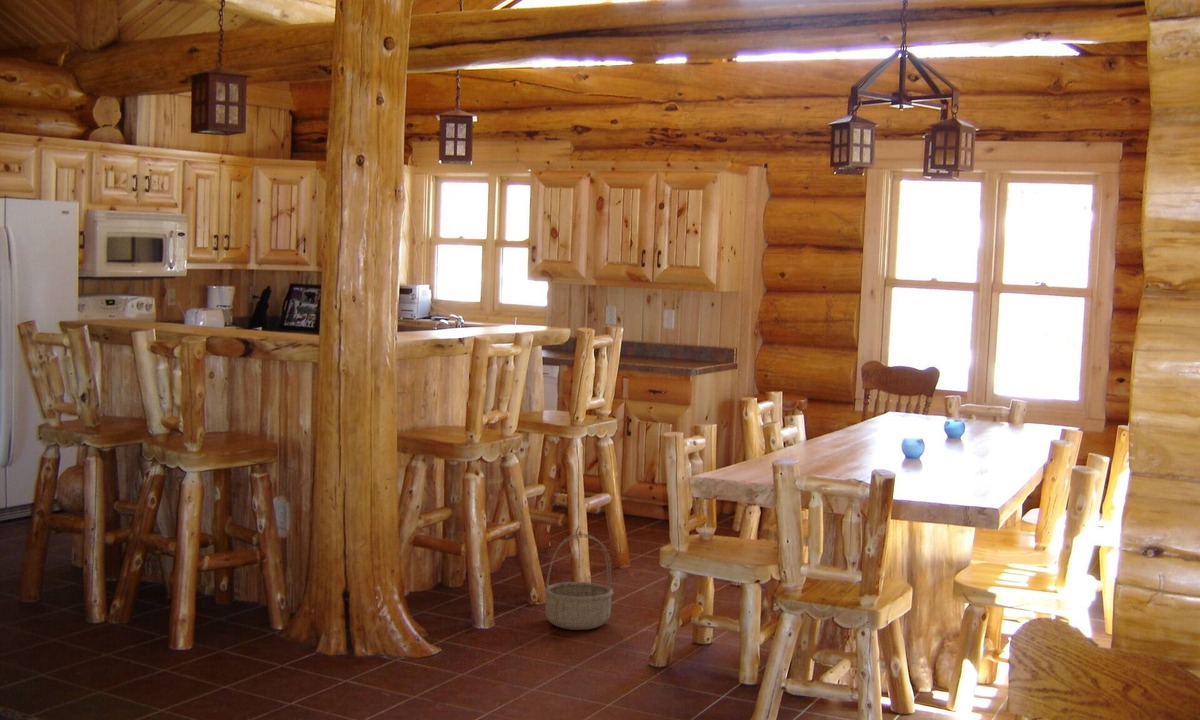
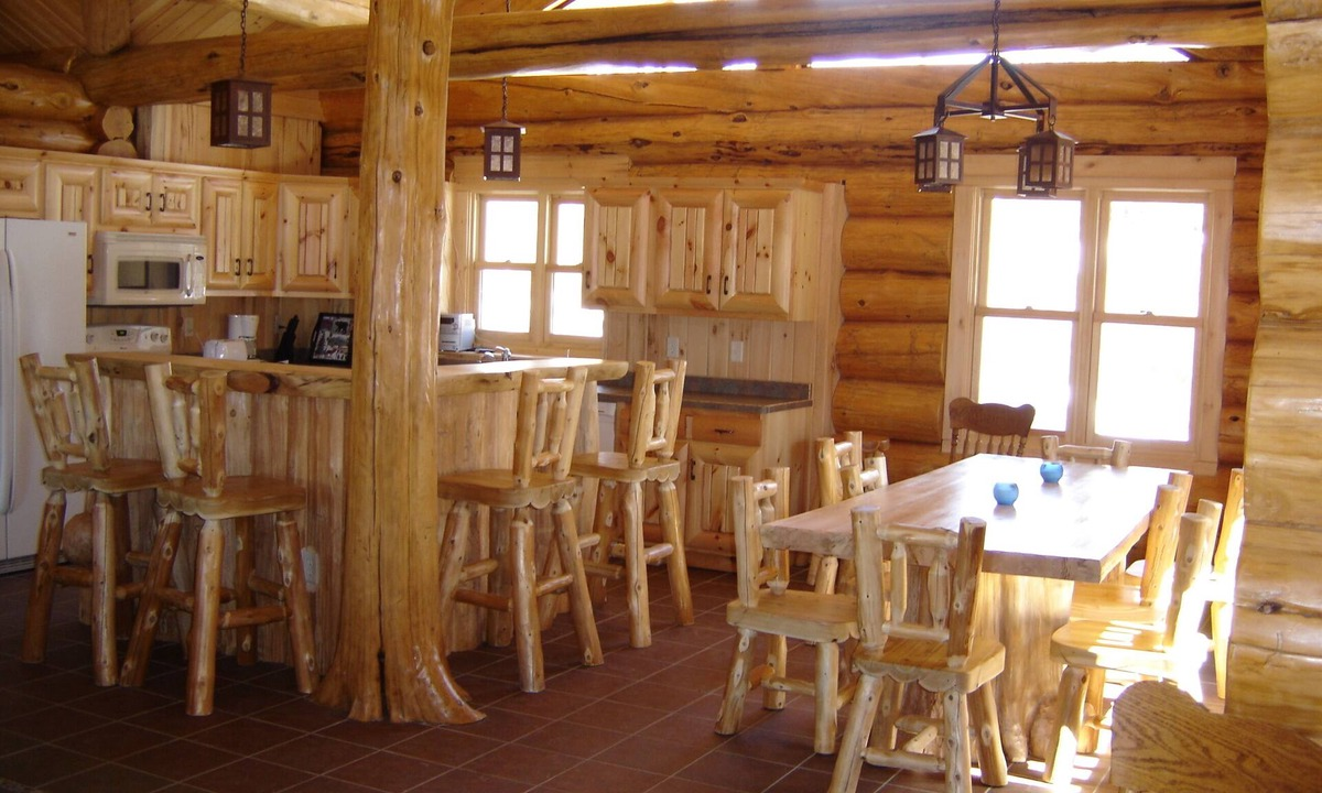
- basket [543,533,615,631]
